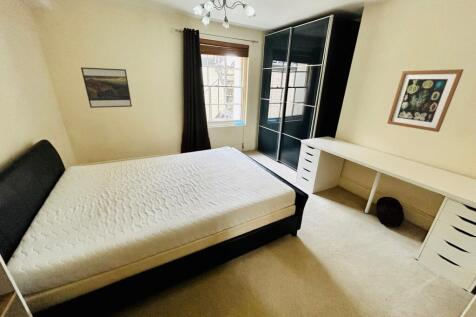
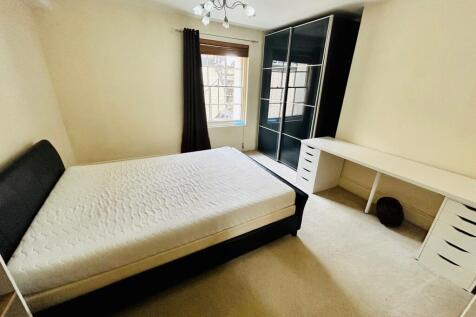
- wall art [386,68,465,133]
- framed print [80,66,133,109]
